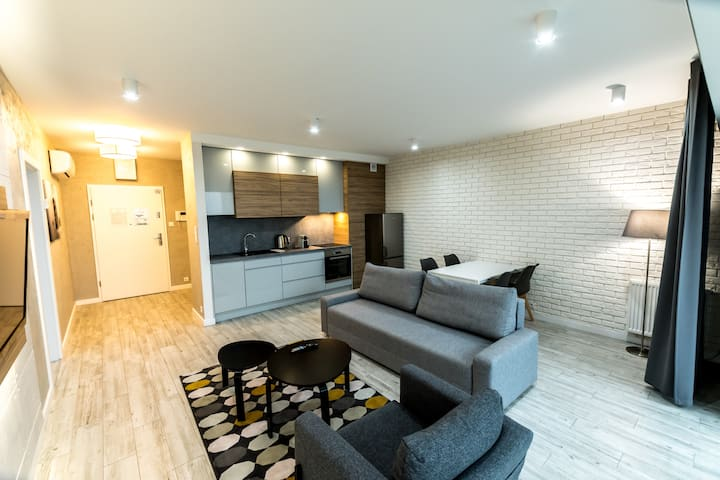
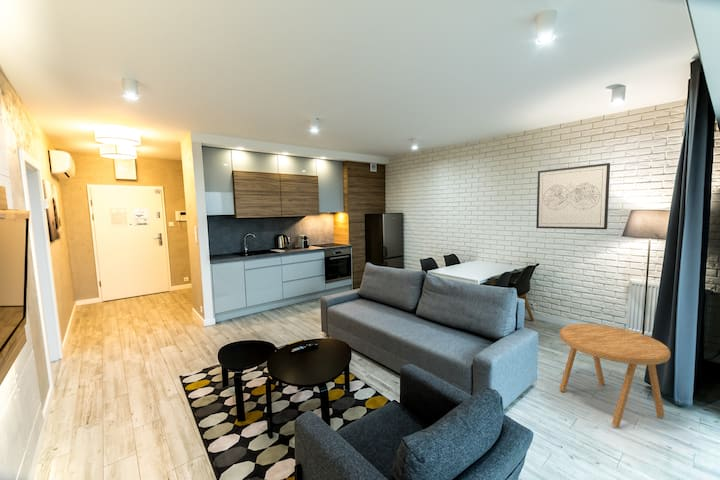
+ side table [558,323,672,428]
+ wall art [535,162,611,230]
